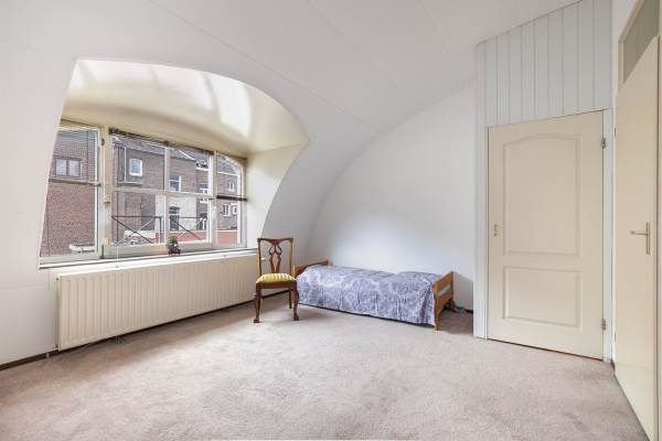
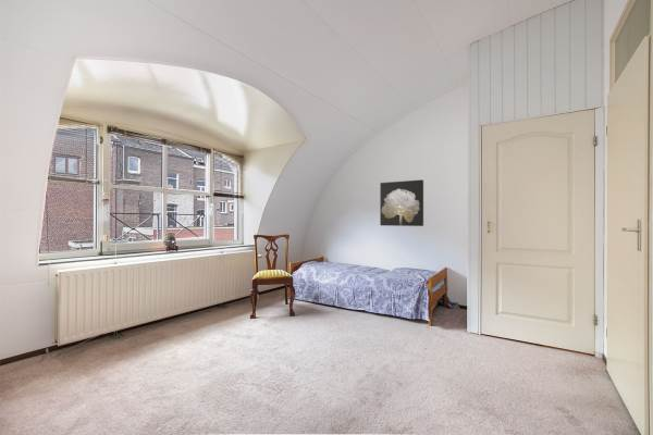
+ wall art [379,178,424,227]
